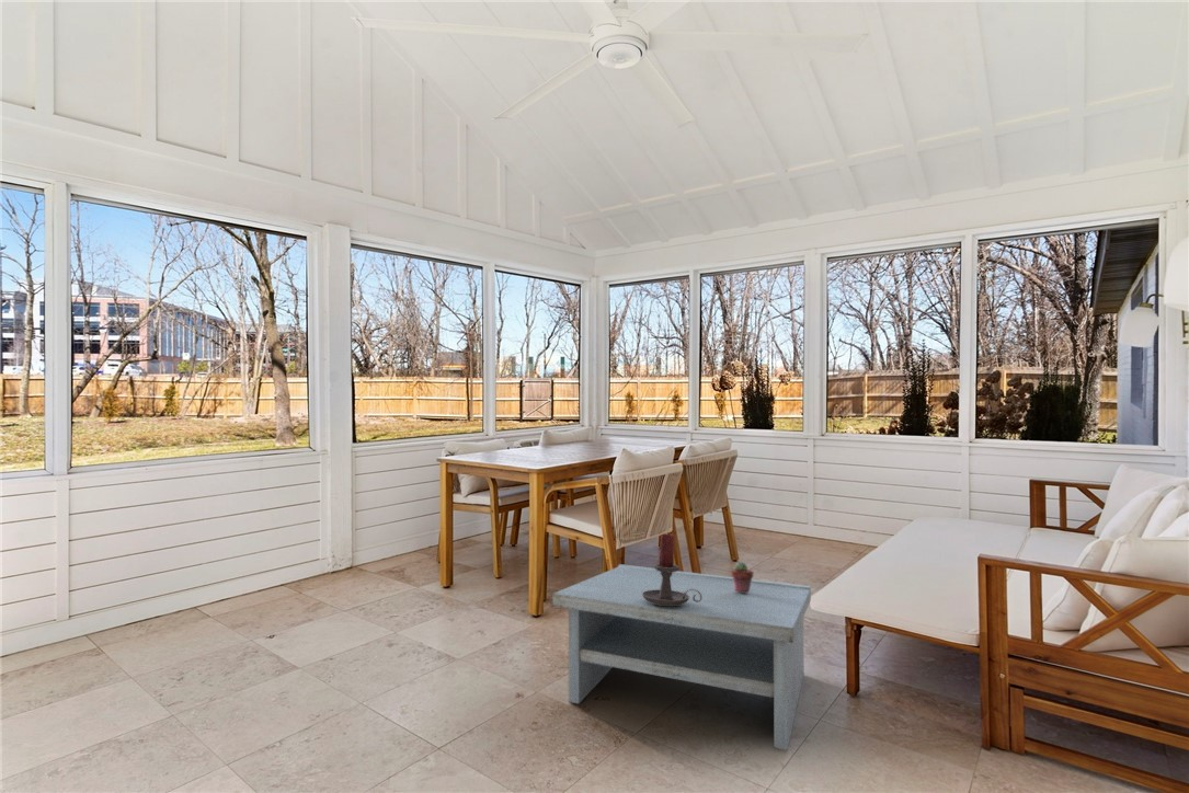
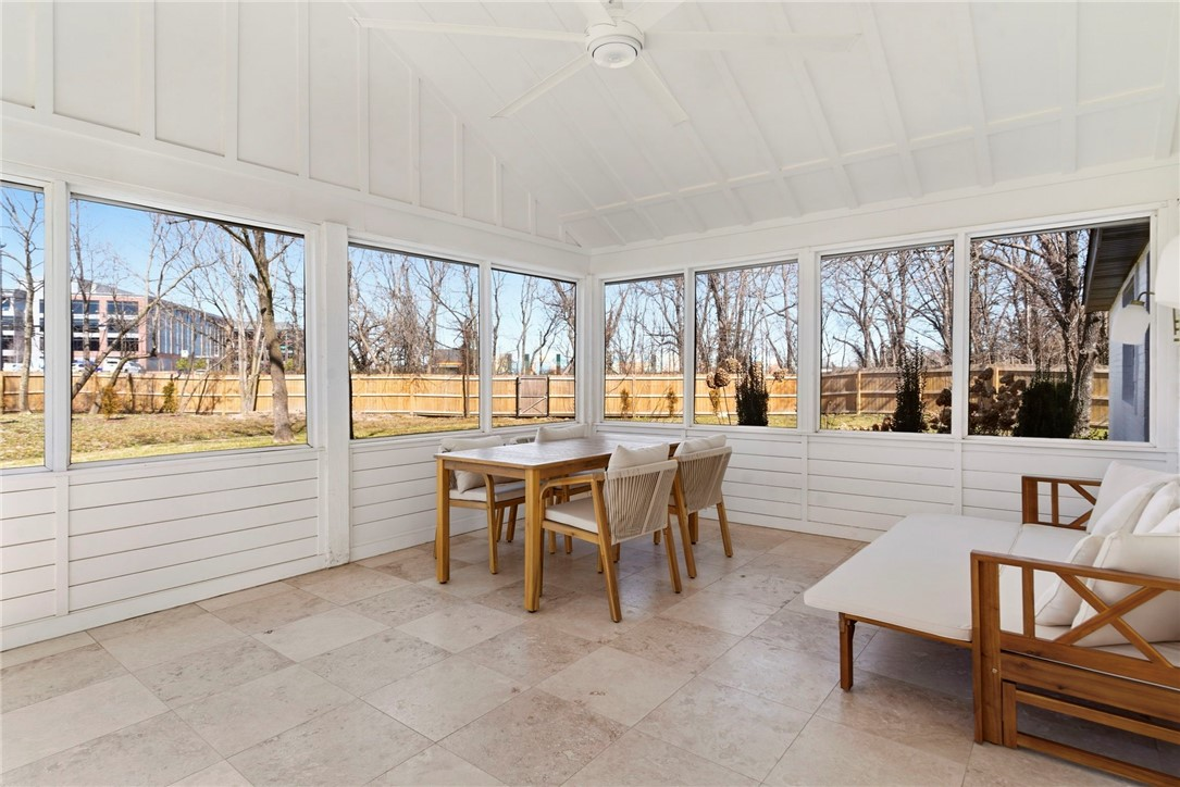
- candle holder [642,532,702,605]
- coffee table [551,563,812,751]
- potted succulent [730,561,754,593]
